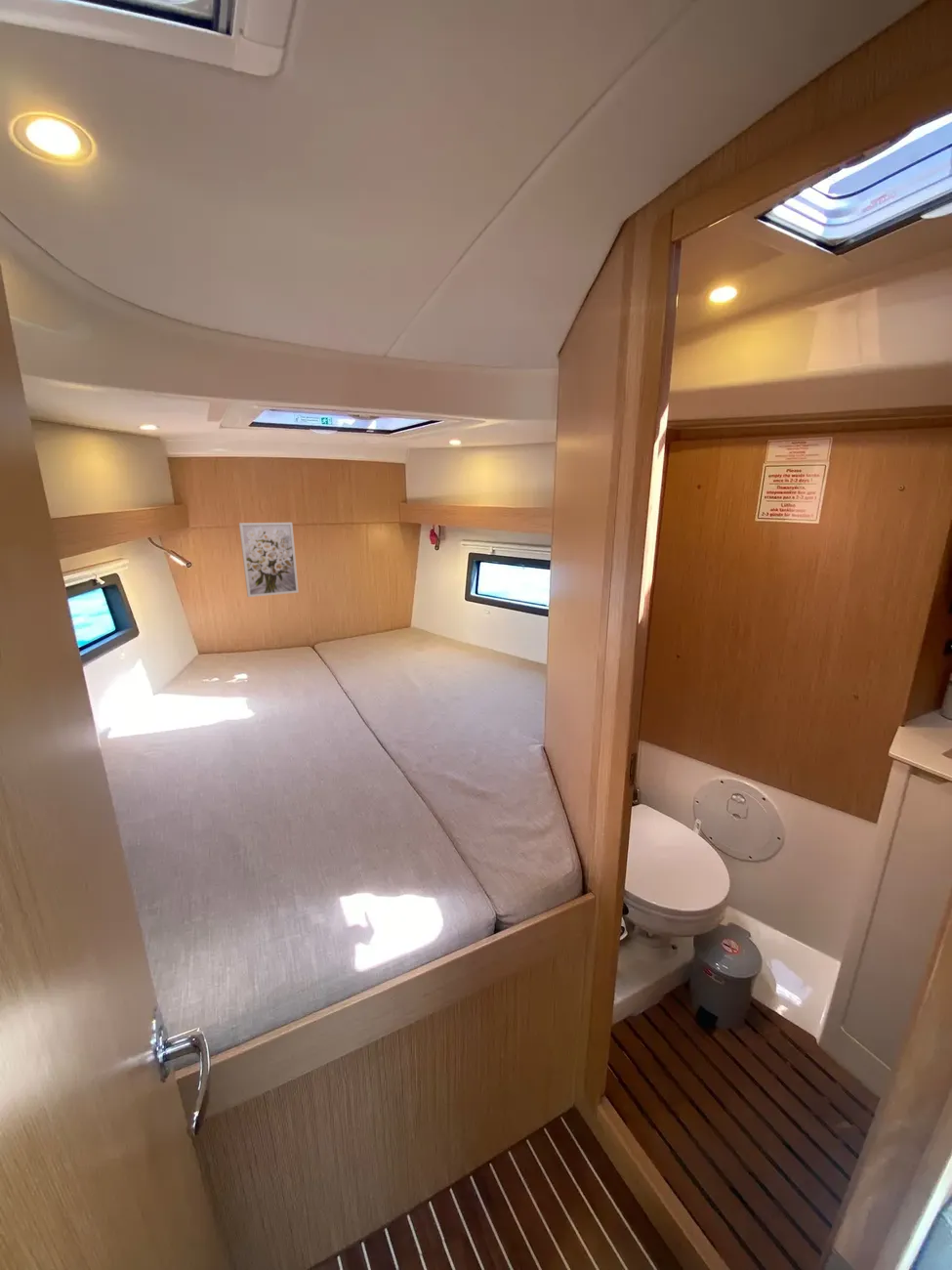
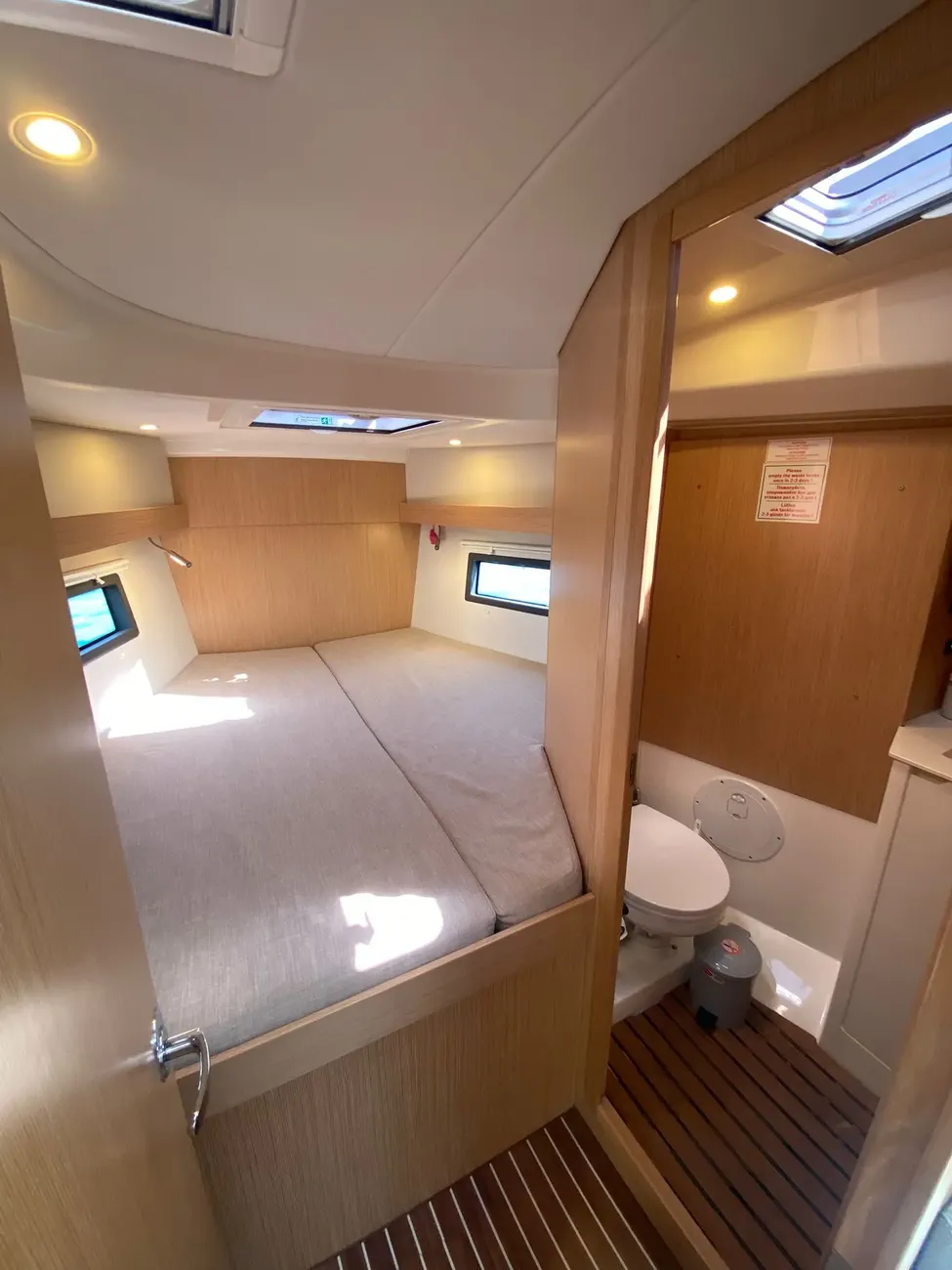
- wall art [238,522,300,598]
